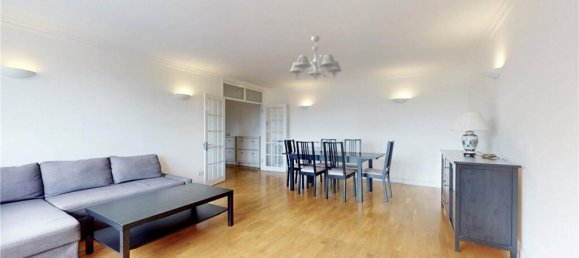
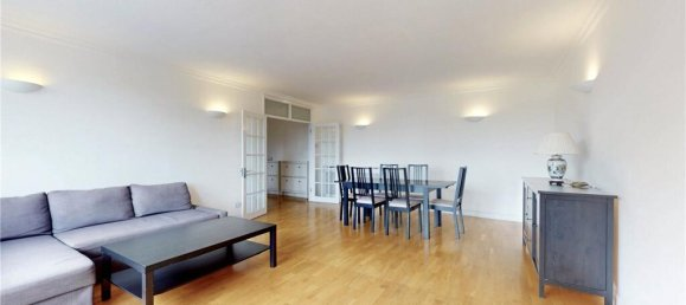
- chandelier [289,35,343,83]
